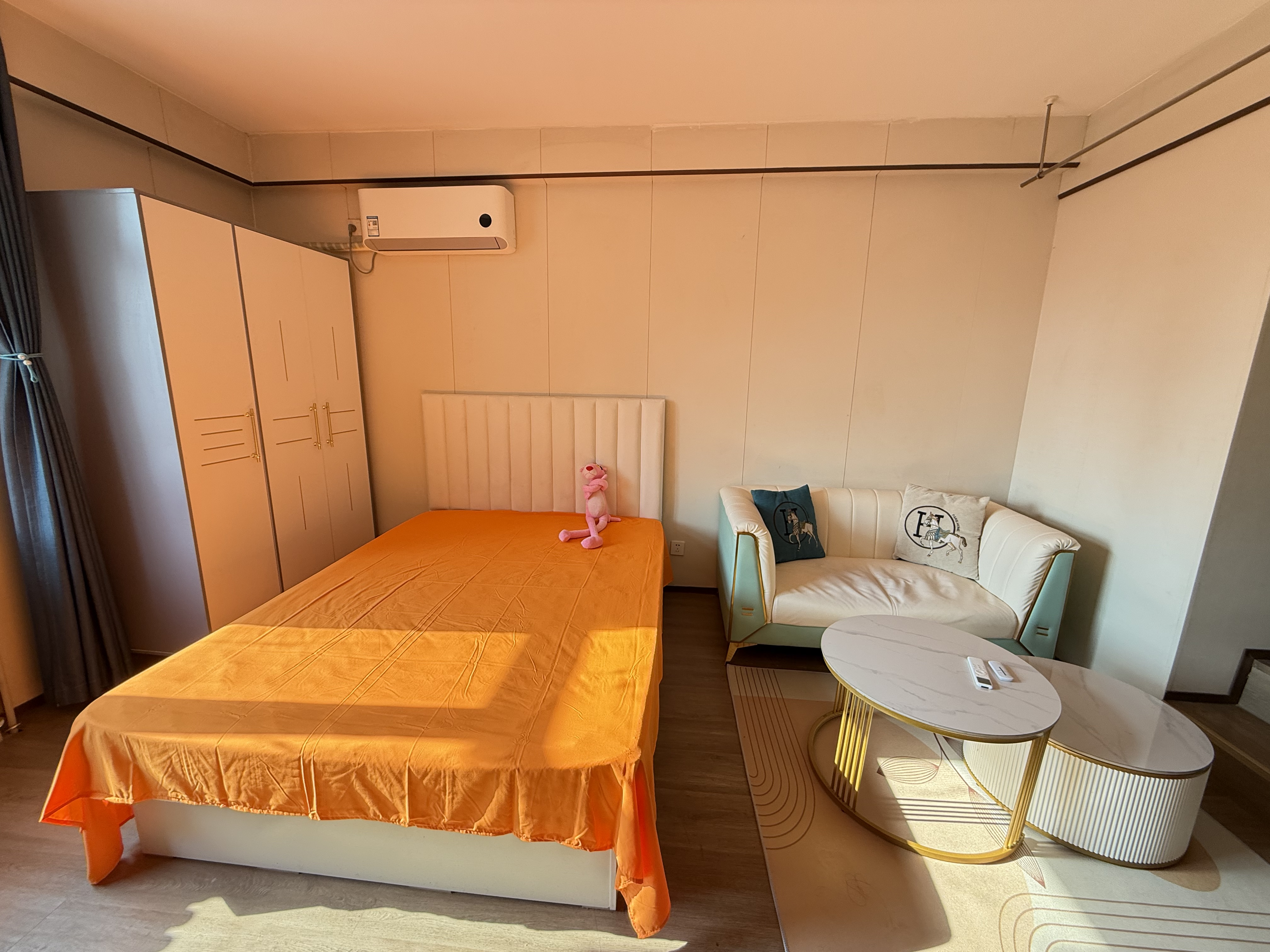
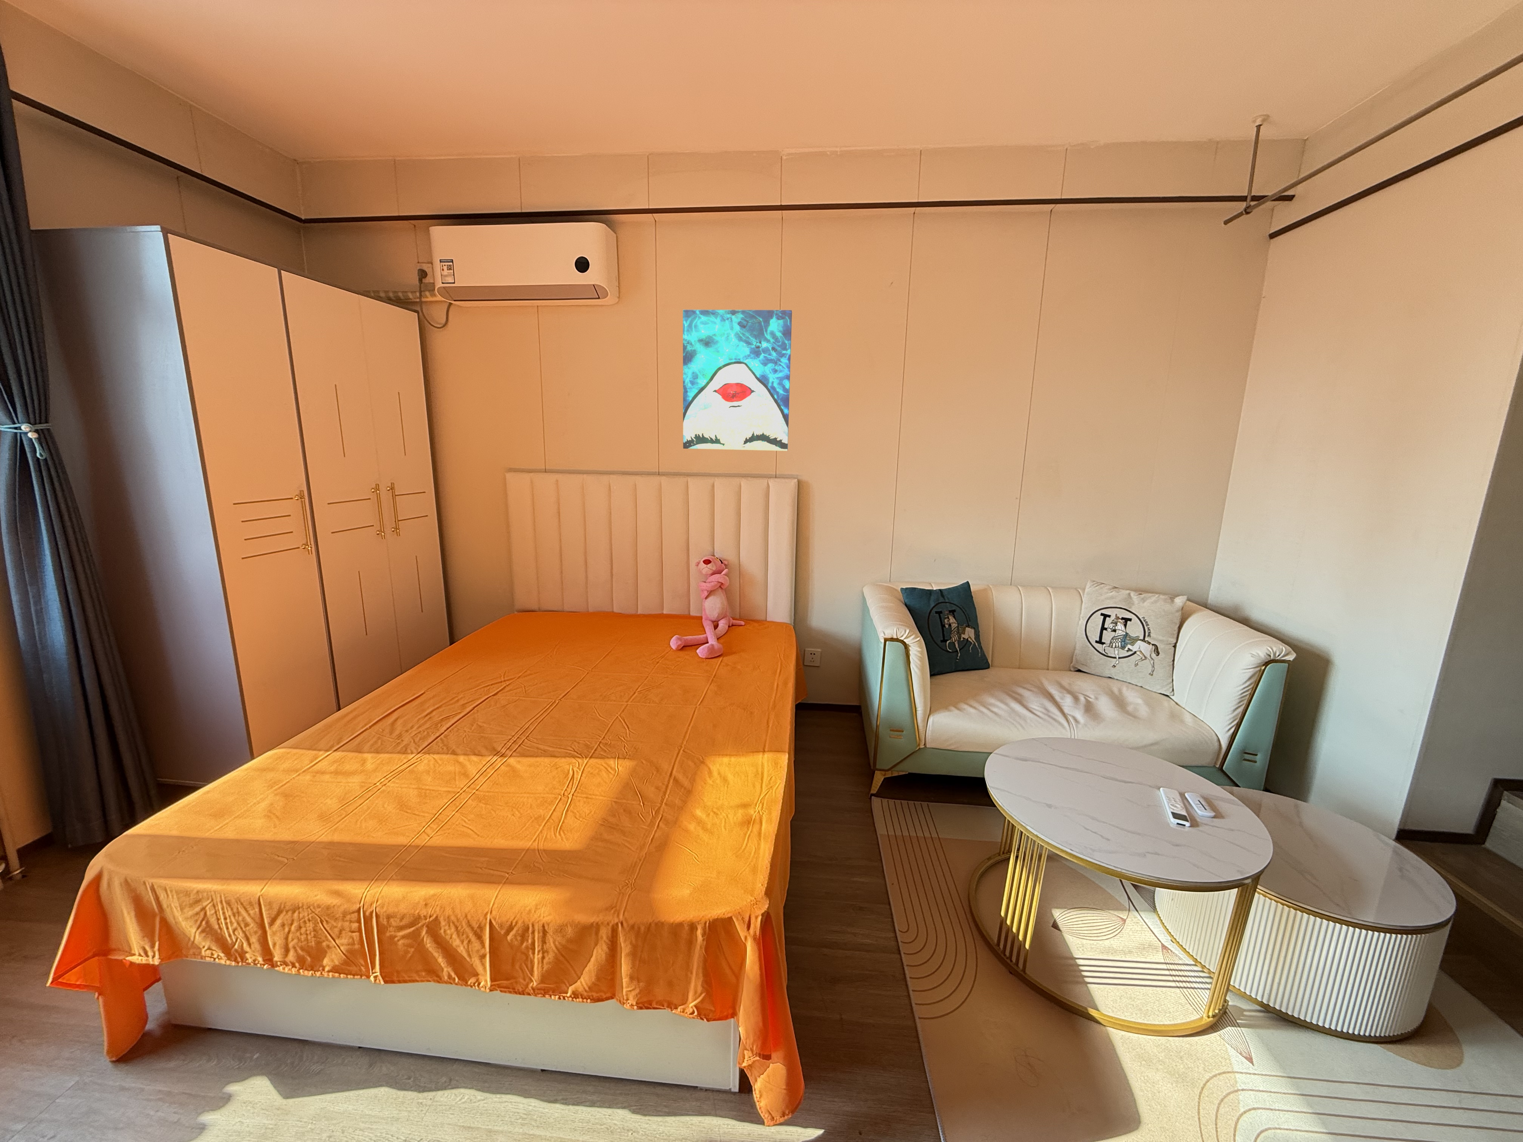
+ wall art [682,309,793,451]
